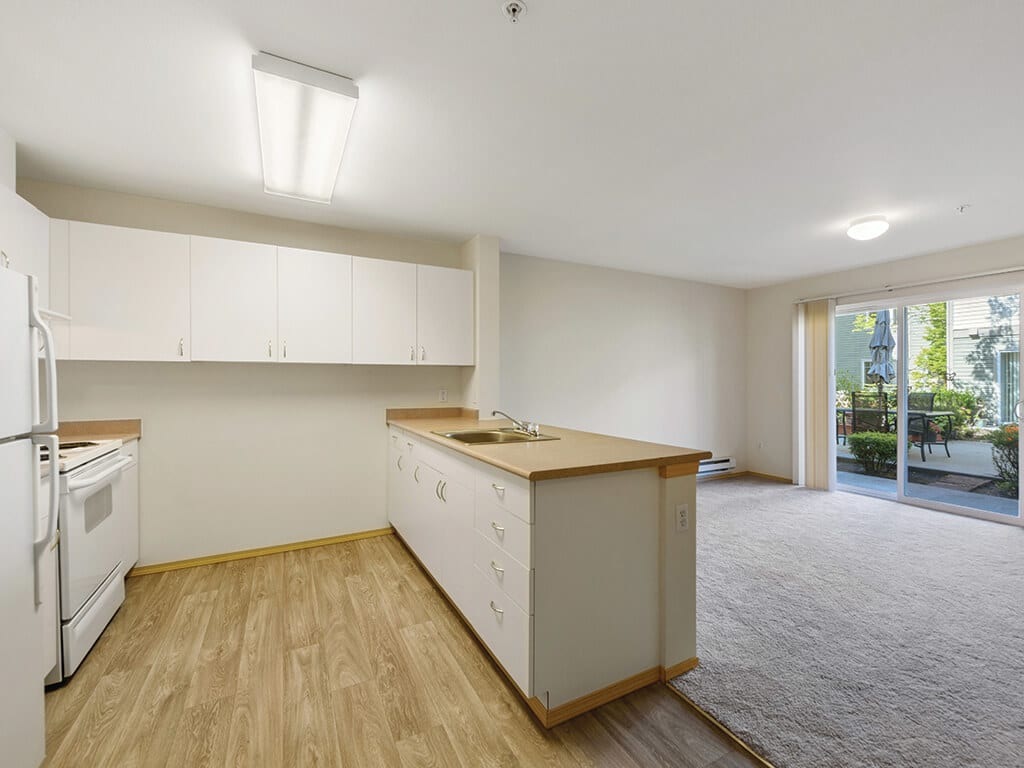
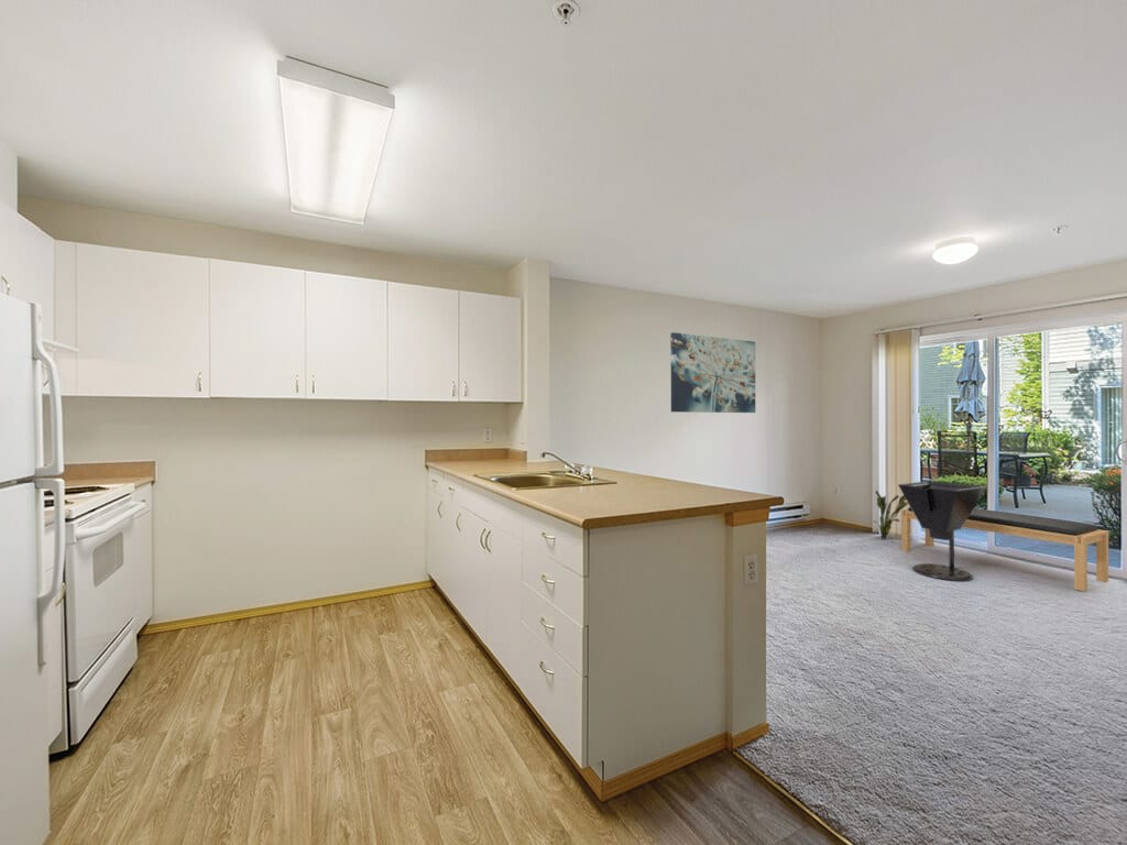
+ umbrella stand [897,480,987,582]
+ decorative plant [874,490,909,540]
+ wall art [669,331,757,414]
+ bench [900,506,1109,592]
